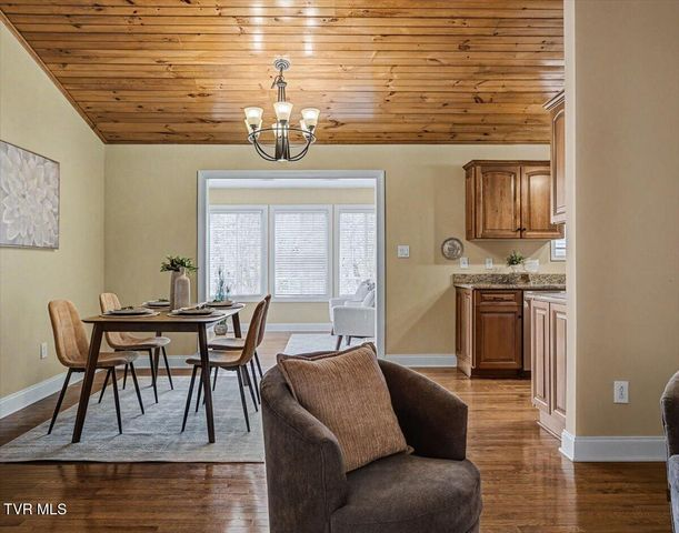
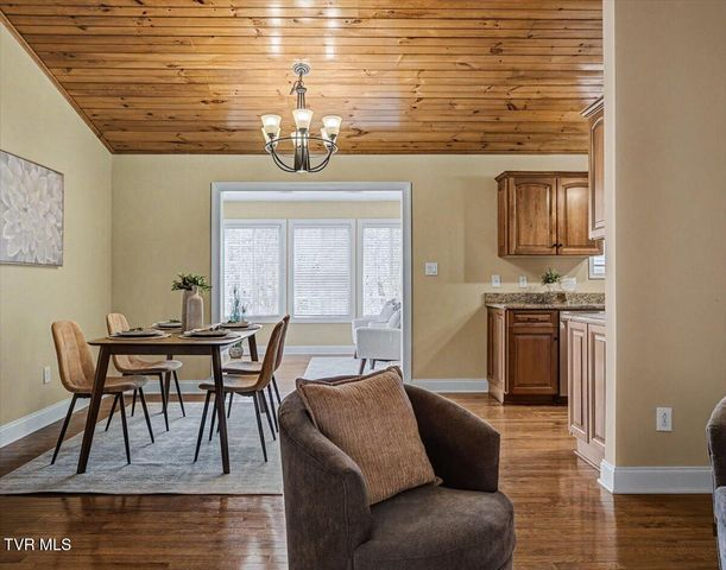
- decorative plate [440,237,465,261]
